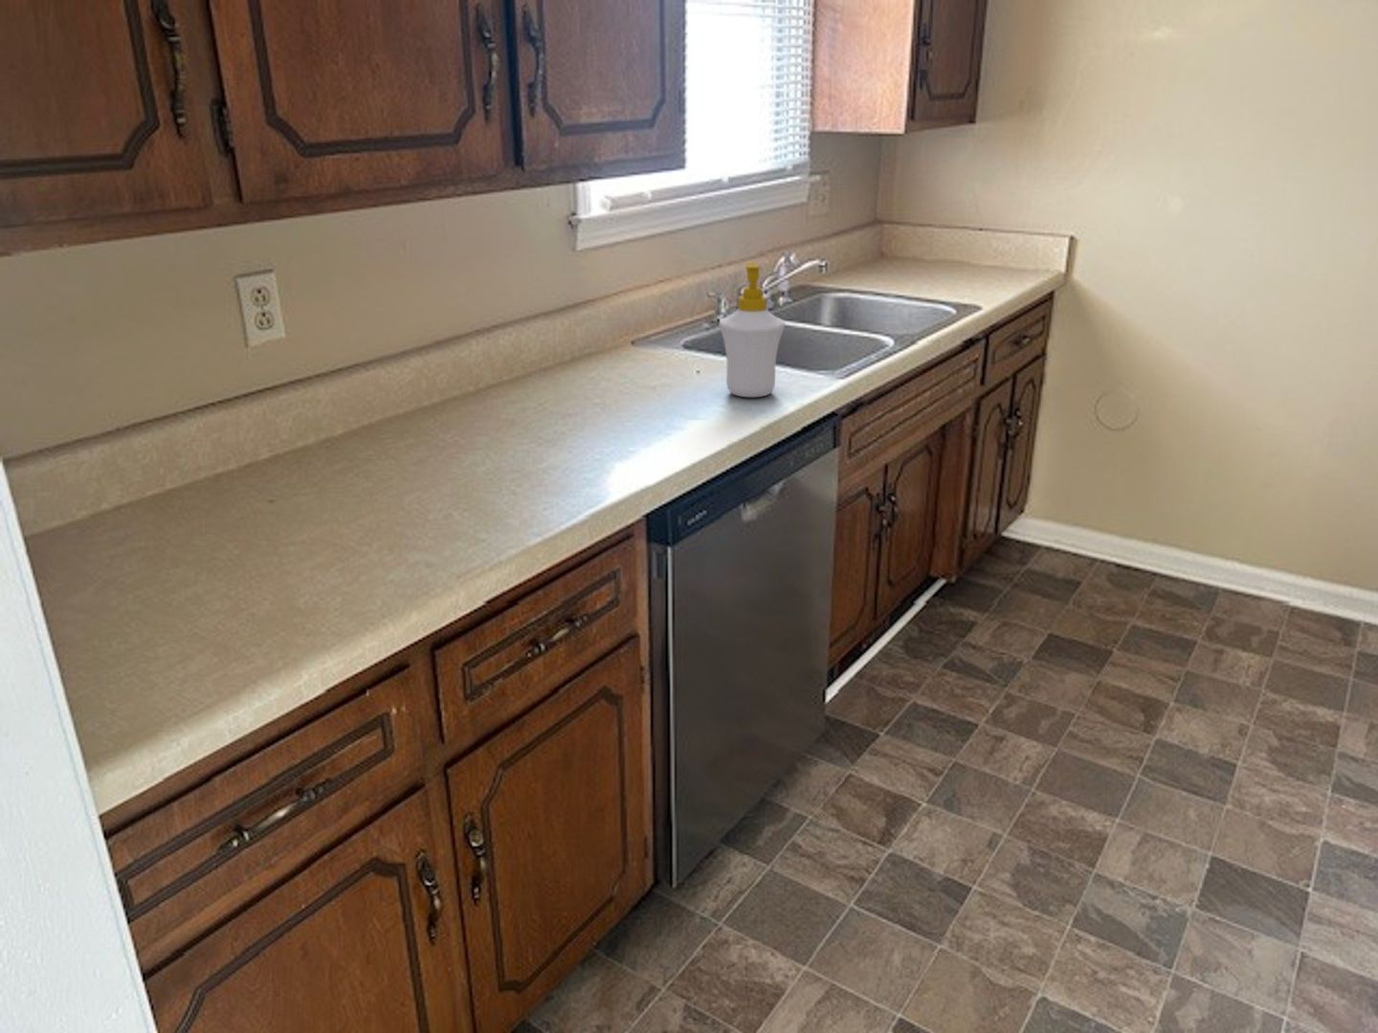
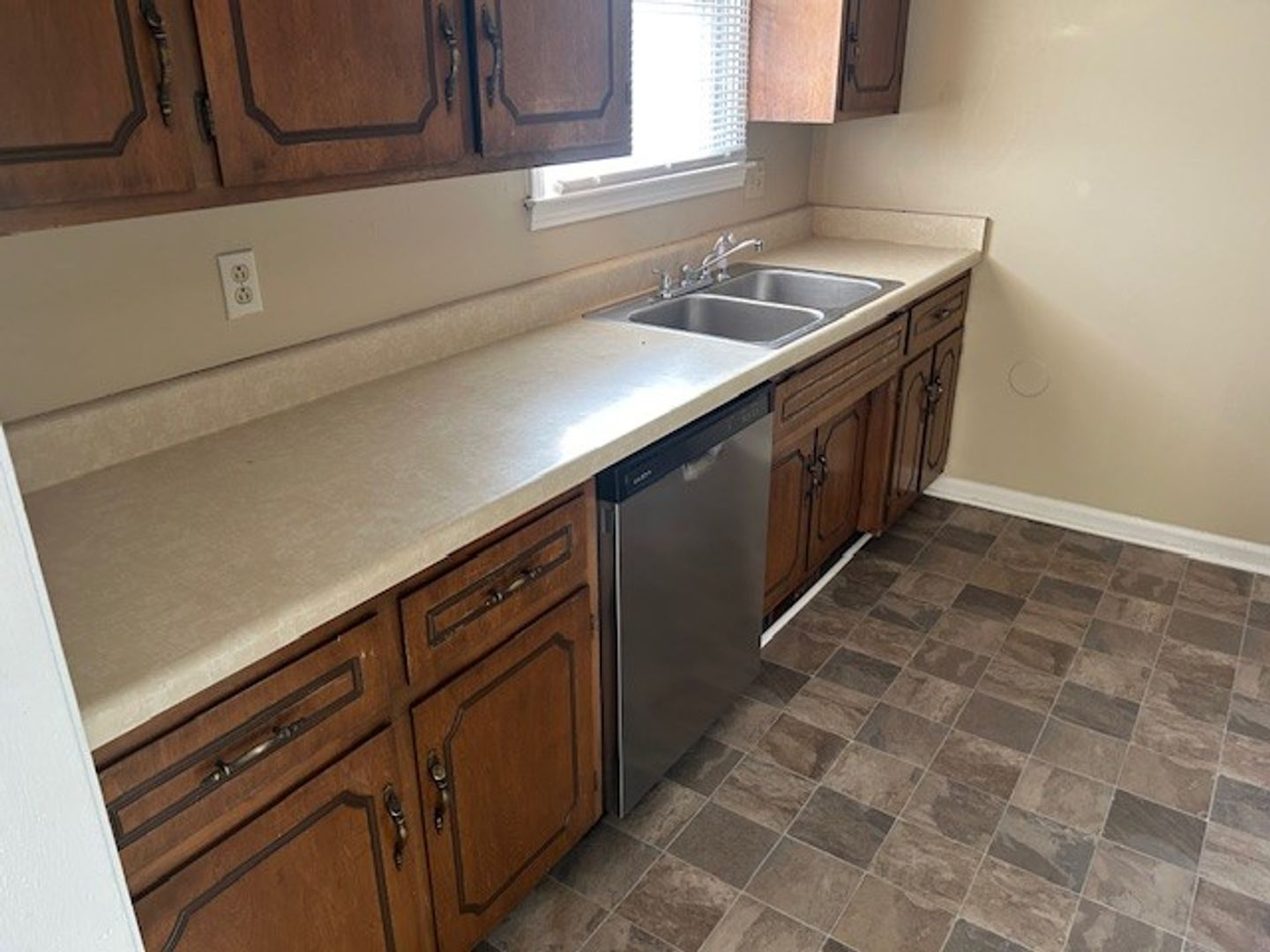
- soap bottle [717,262,786,398]
